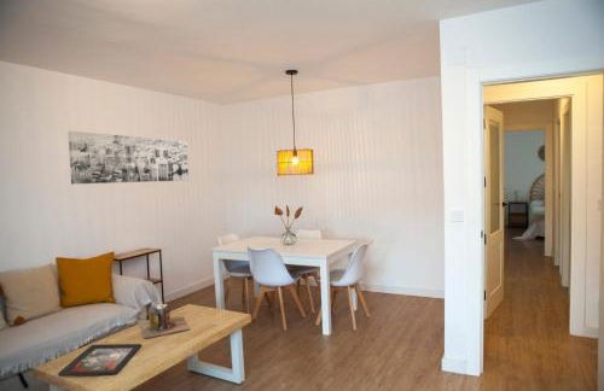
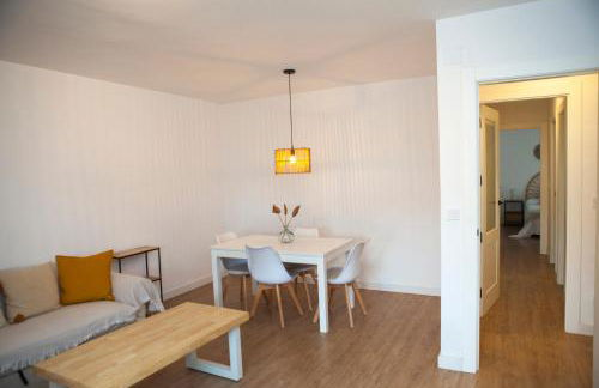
- decorative tray [57,343,143,378]
- wall art [68,130,190,186]
- books [140,303,191,339]
